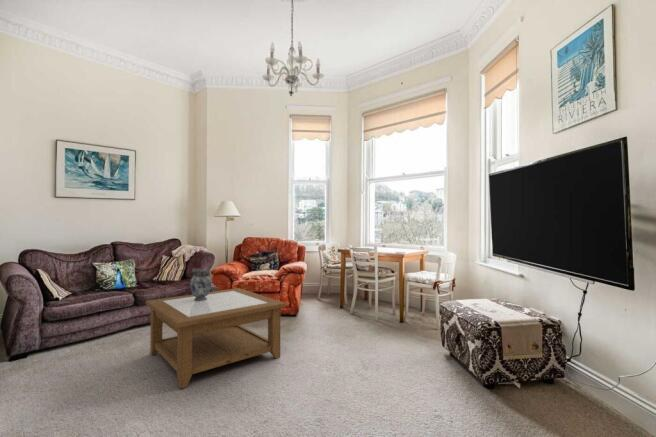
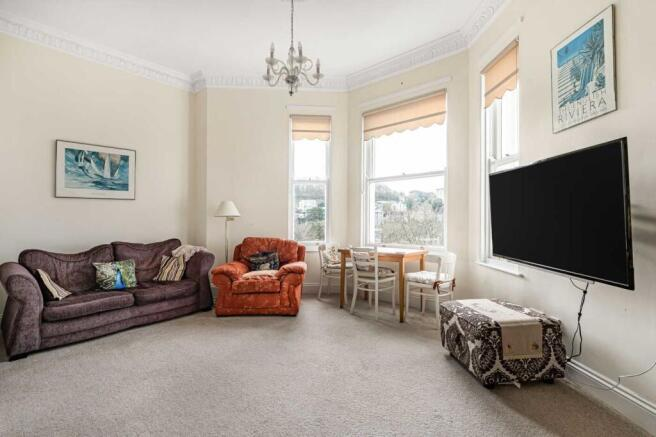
- decorative vase [189,267,213,301]
- coffee table [145,287,287,389]
